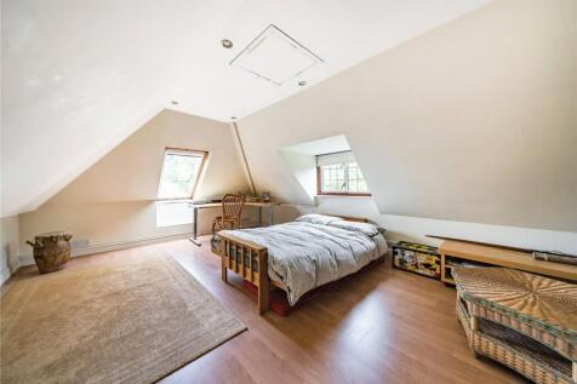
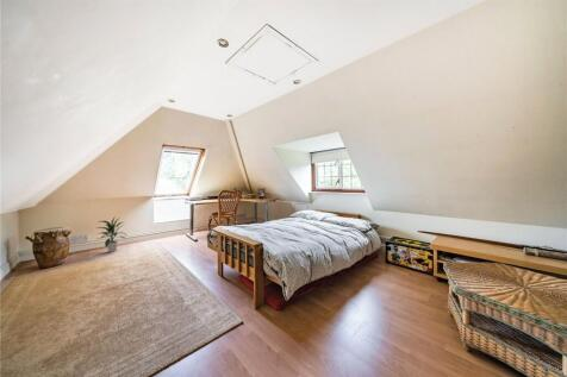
+ indoor plant [95,215,126,253]
